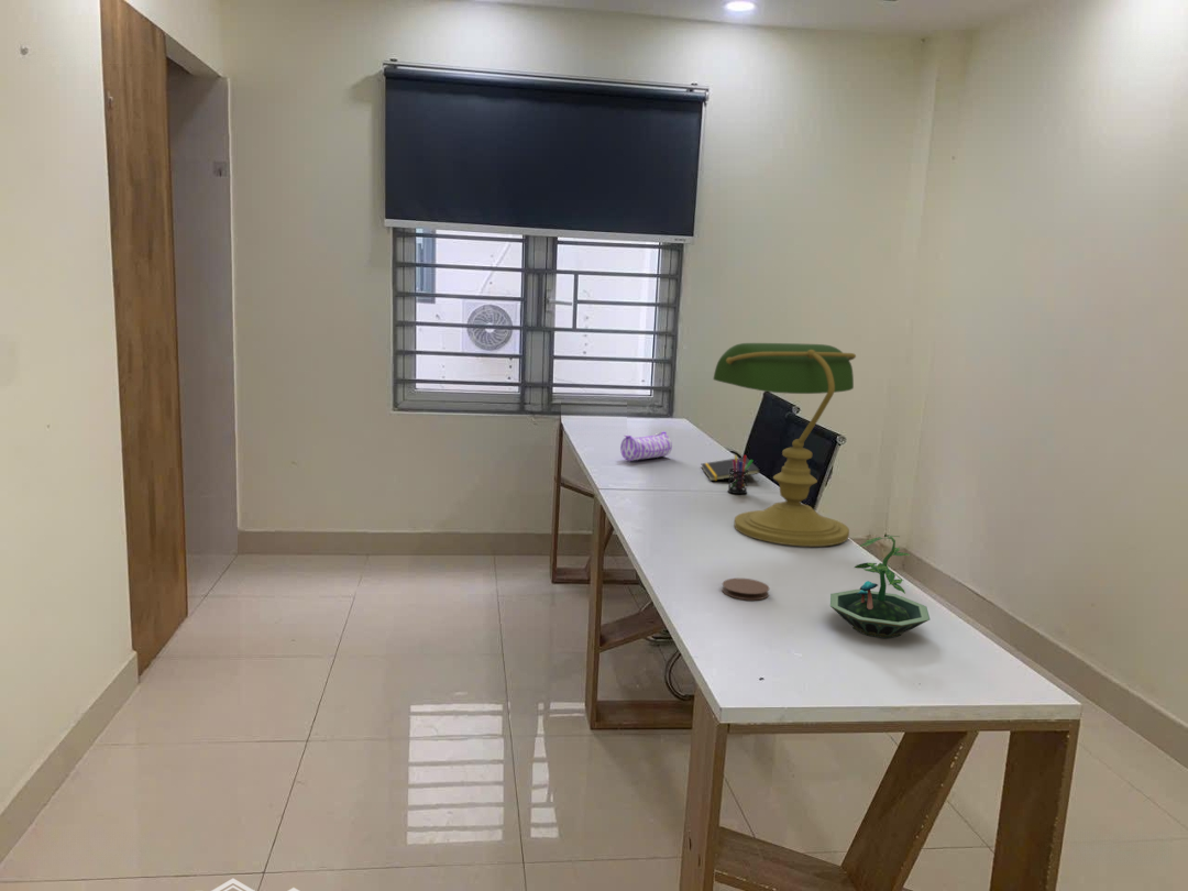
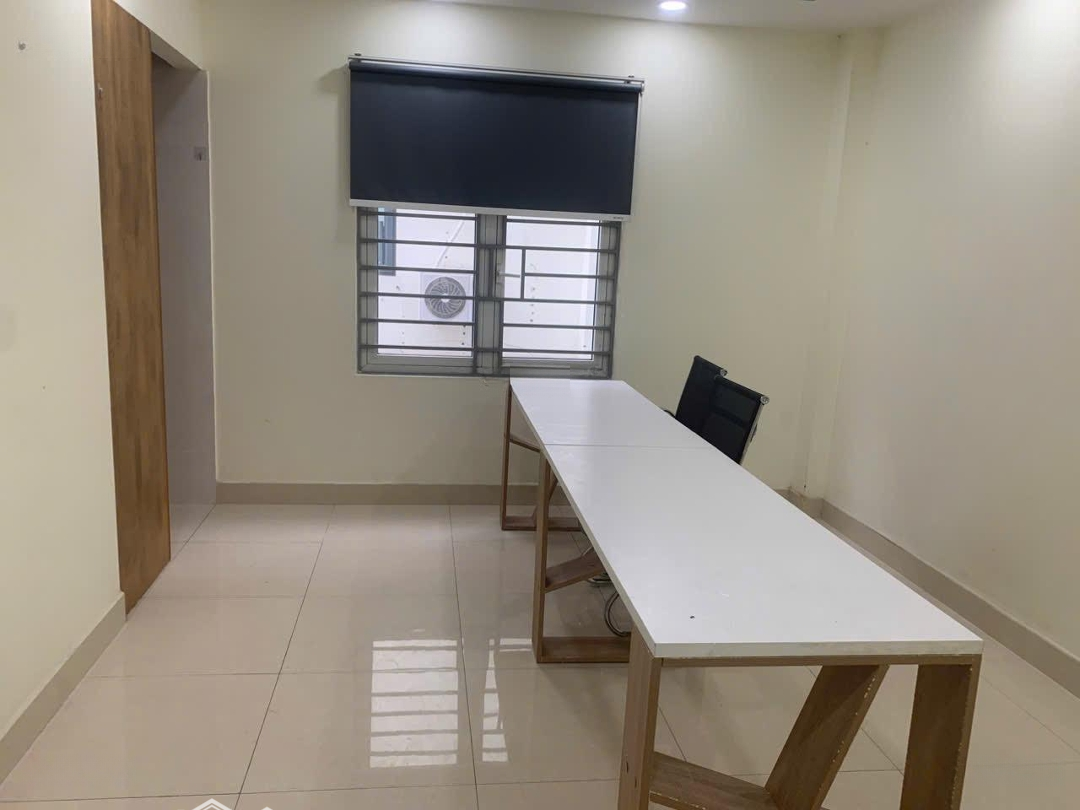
- pen holder [727,454,754,495]
- notepad [701,457,761,482]
- terrarium [829,535,931,639]
- pencil case [619,430,673,462]
- coaster [721,578,770,601]
- desk lamp [712,342,857,548]
